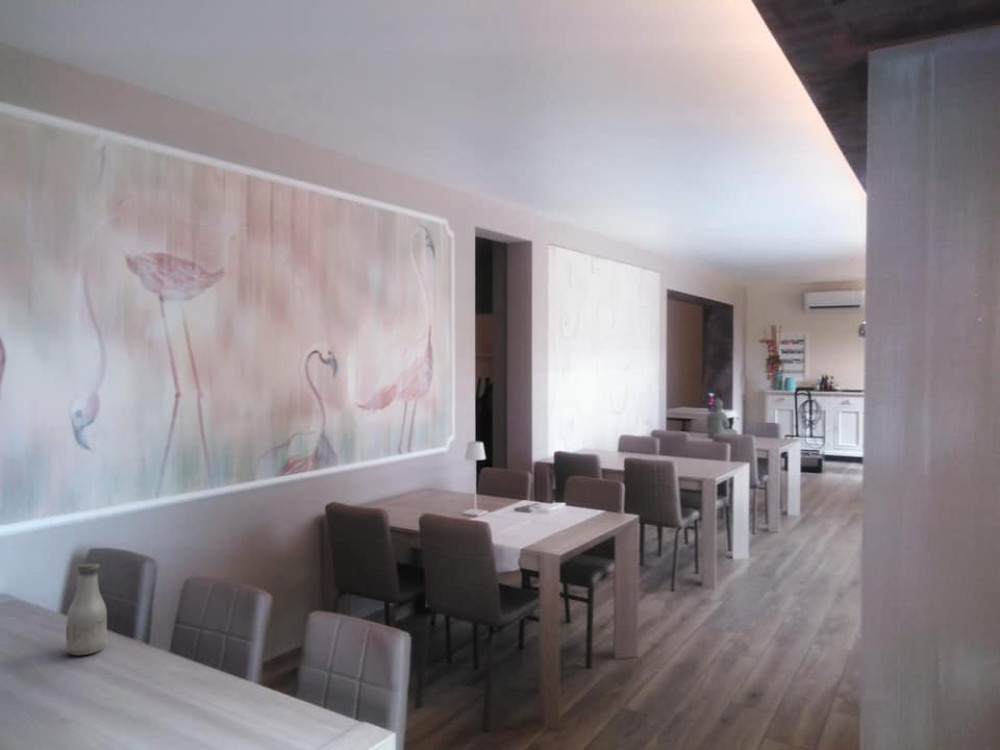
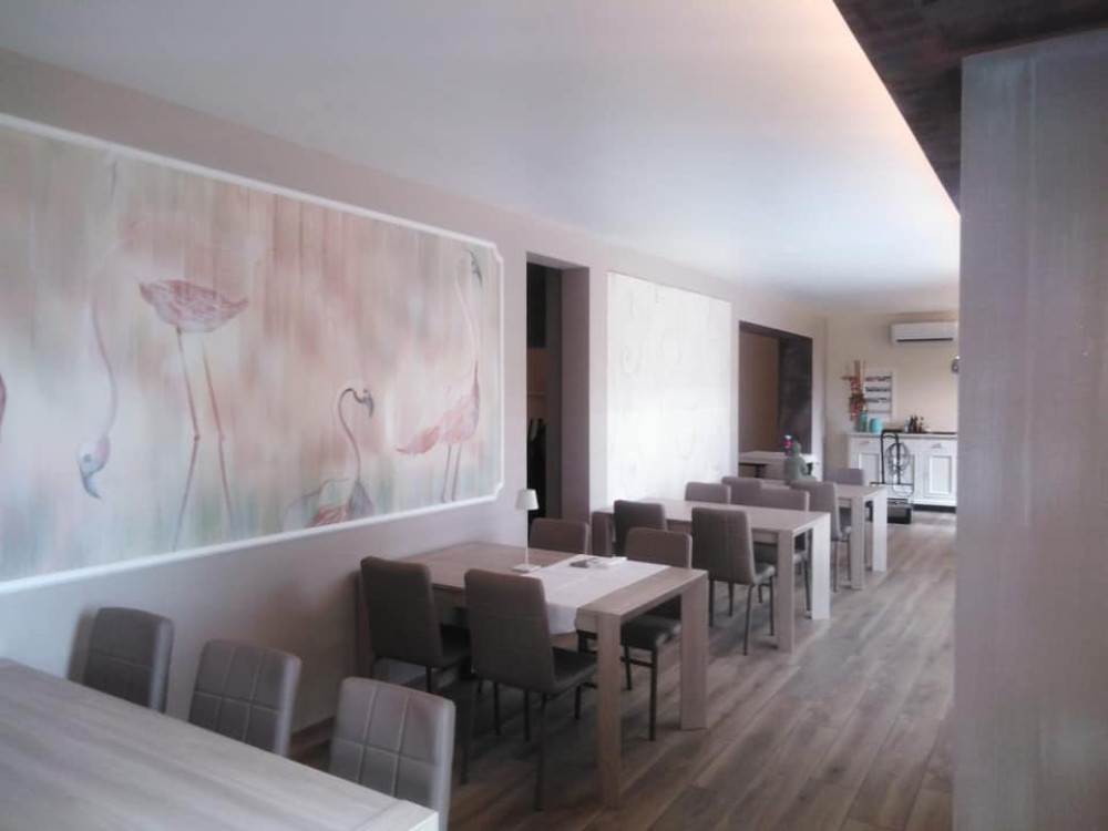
- bottle [65,562,108,656]
